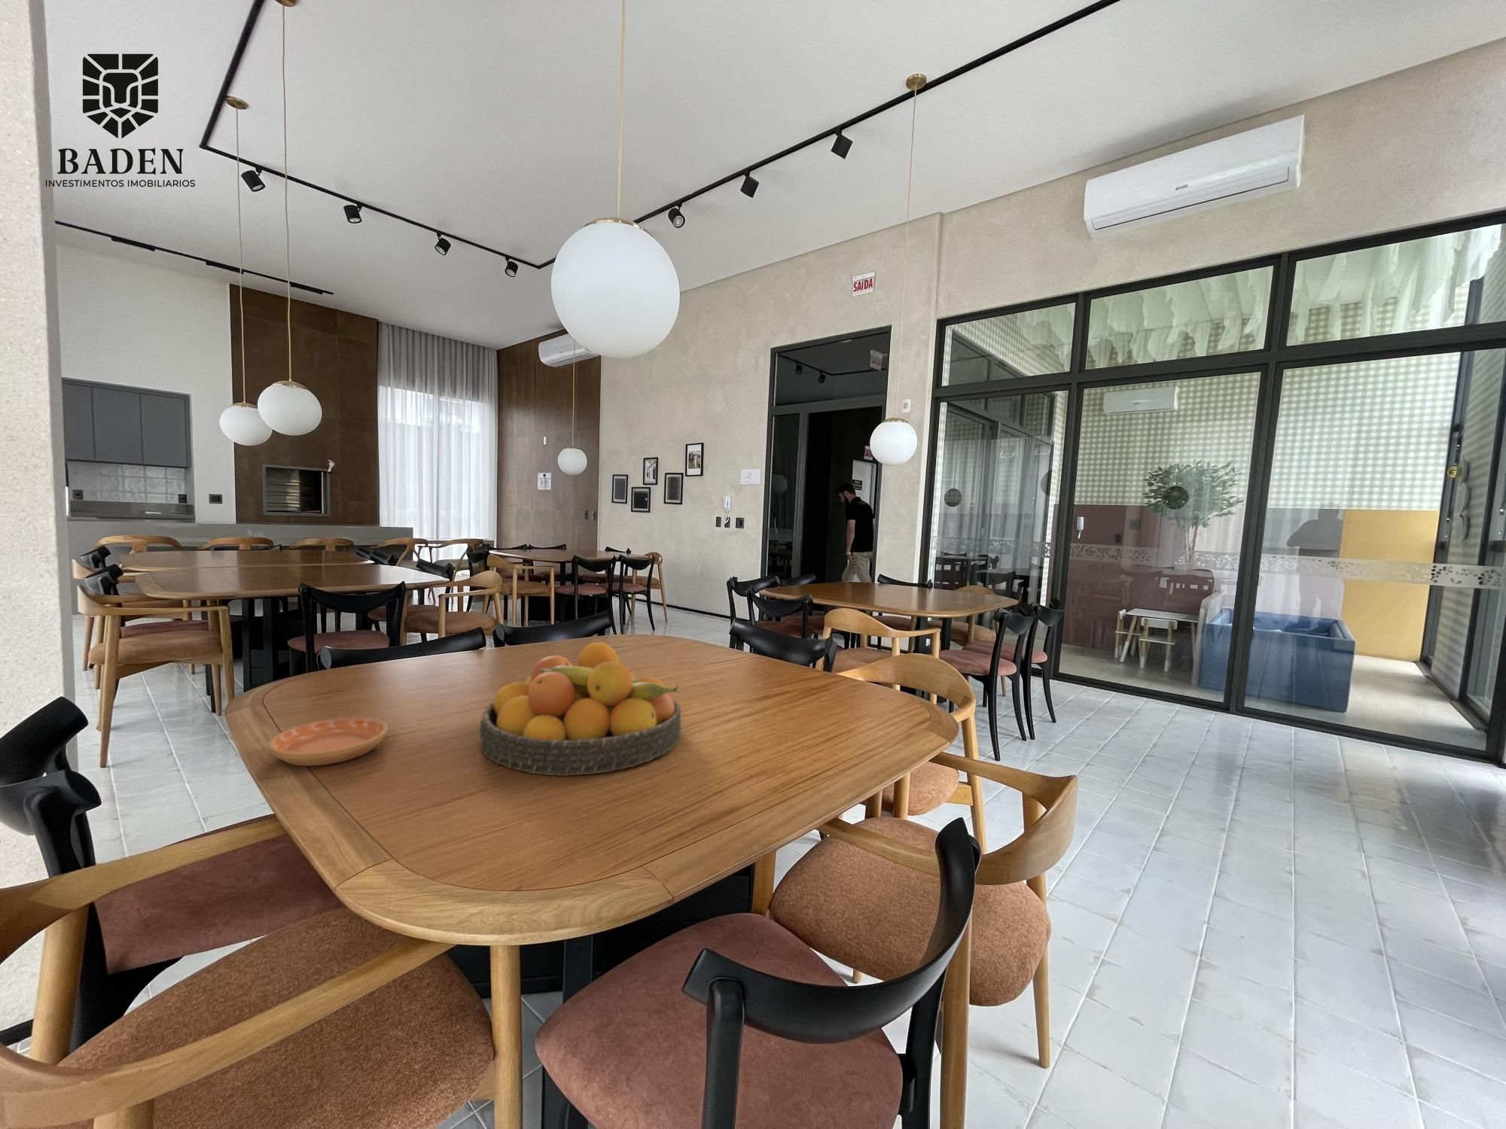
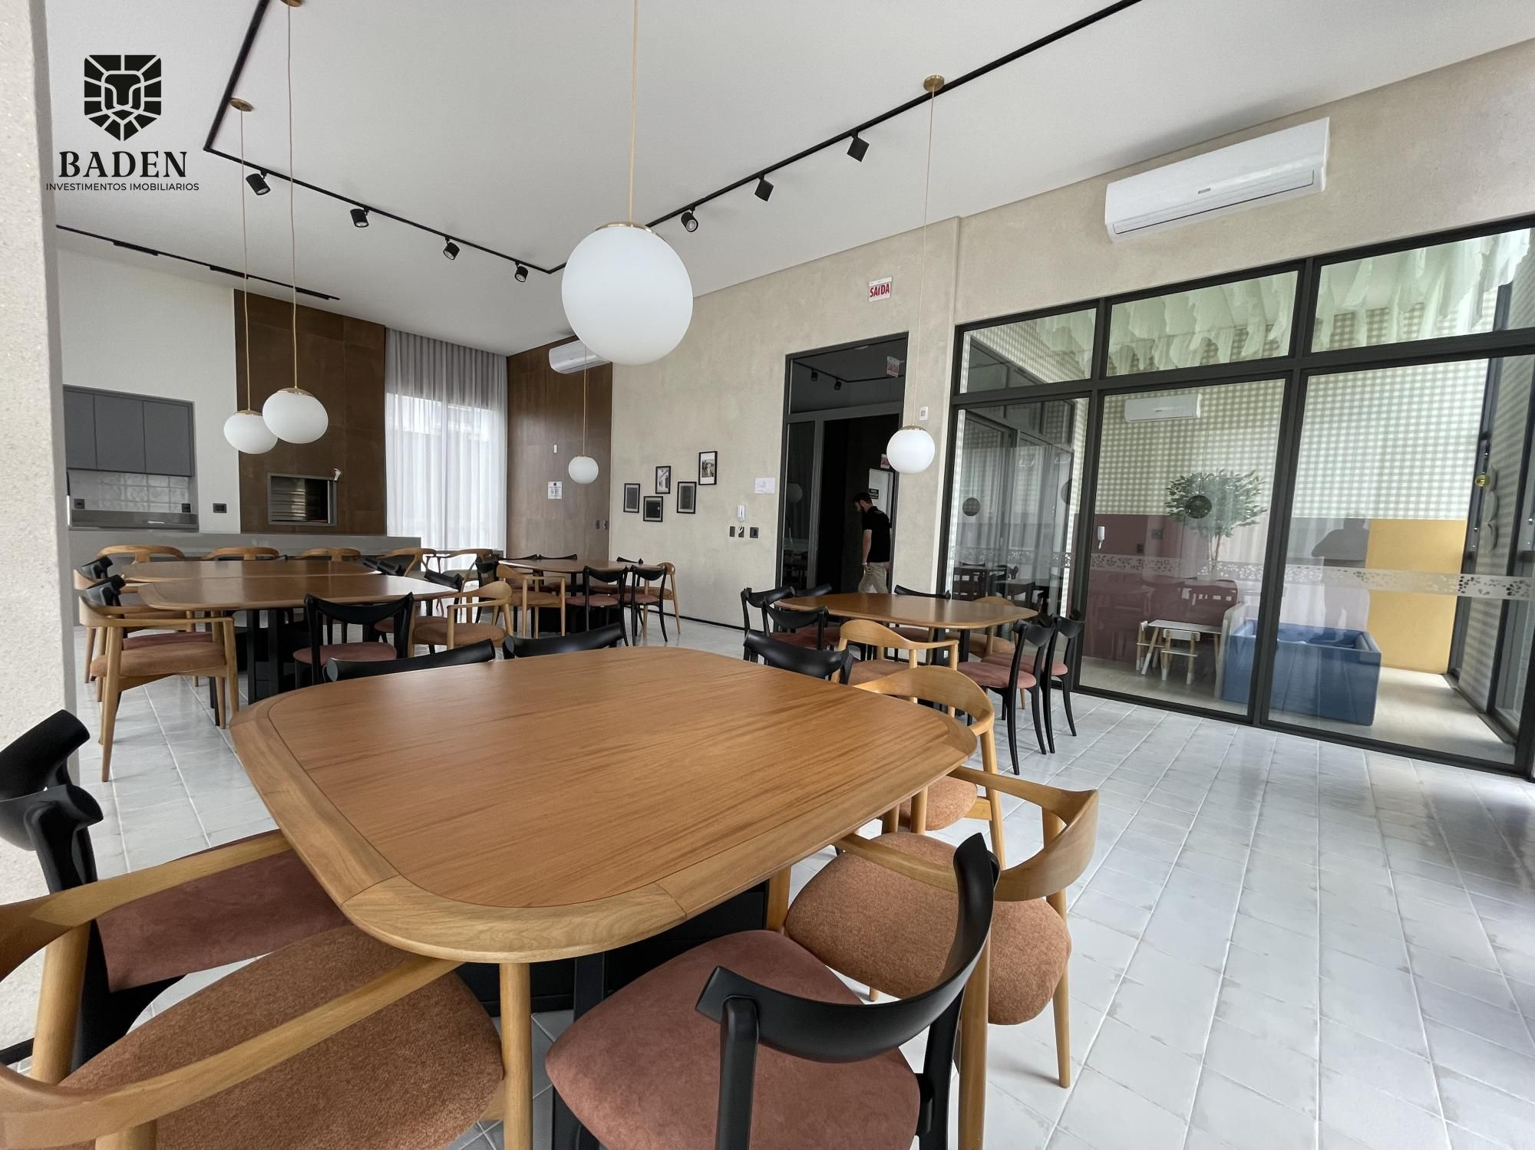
- saucer [268,717,389,767]
- fruit bowl [479,642,682,777]
